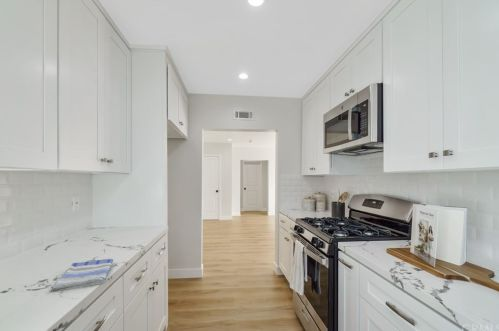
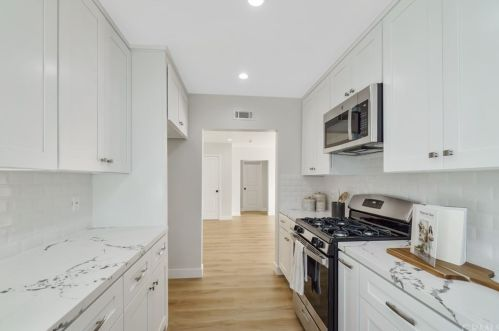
- dish towel [50,258,114,292]
